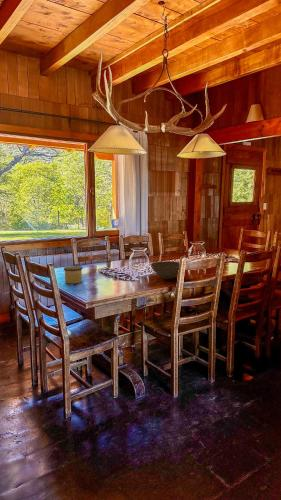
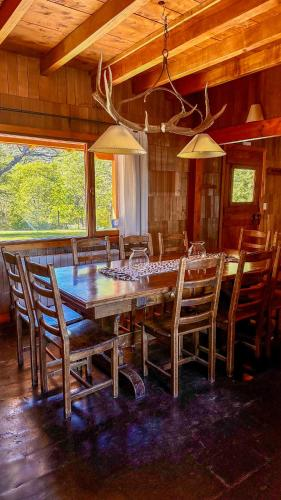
- candle [63,265,83,285]
- bowl [150,260,180,280]
